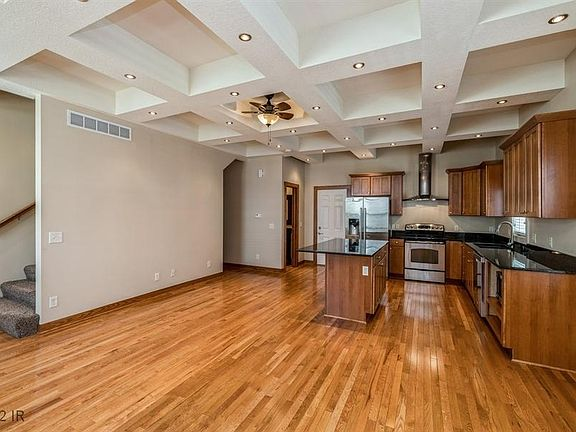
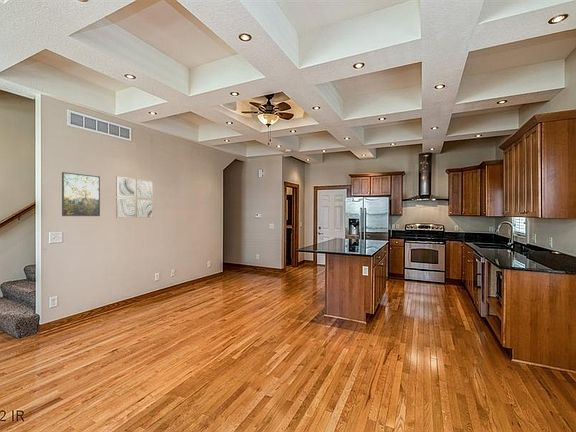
+ wall art [115,176,154,219]
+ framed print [61,171,101,217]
